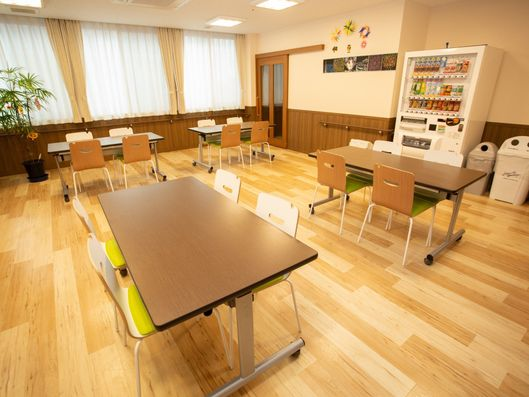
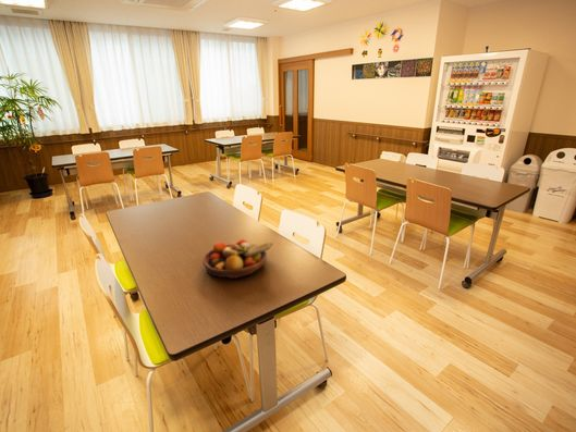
+ fruit bowl [201,238,273,280]
